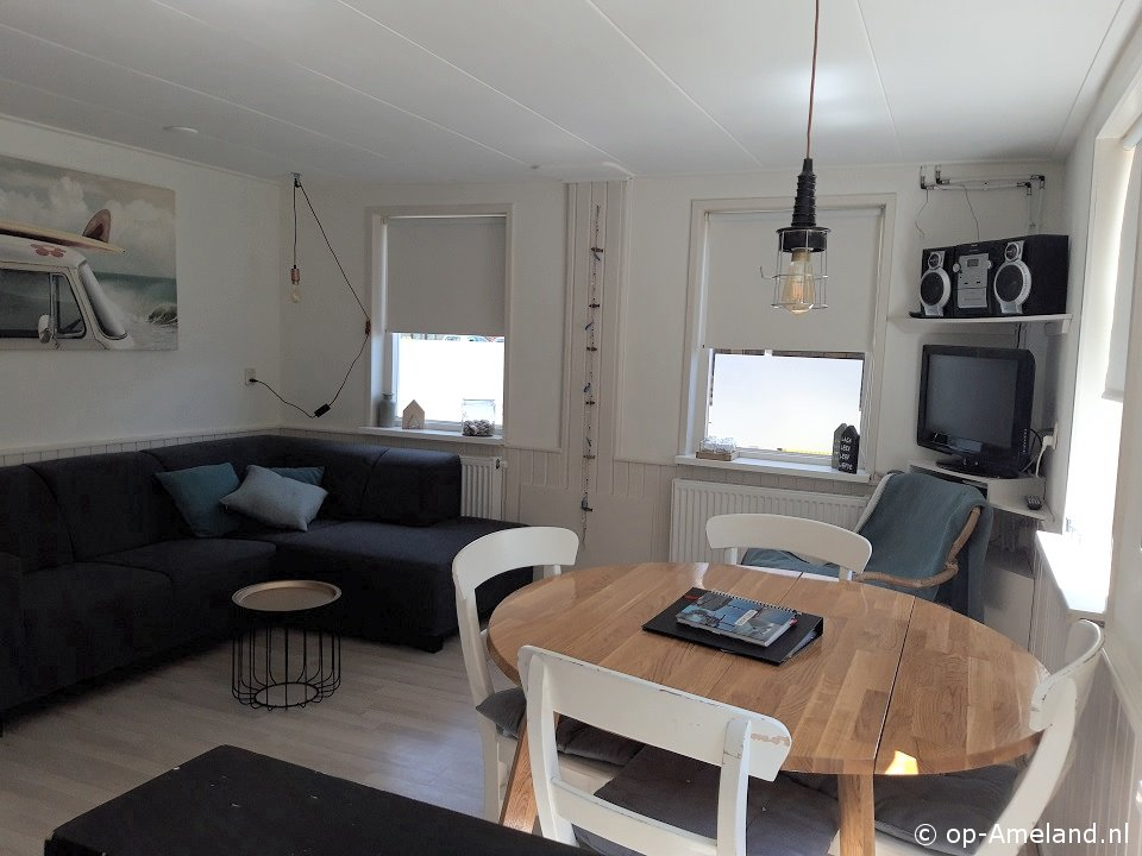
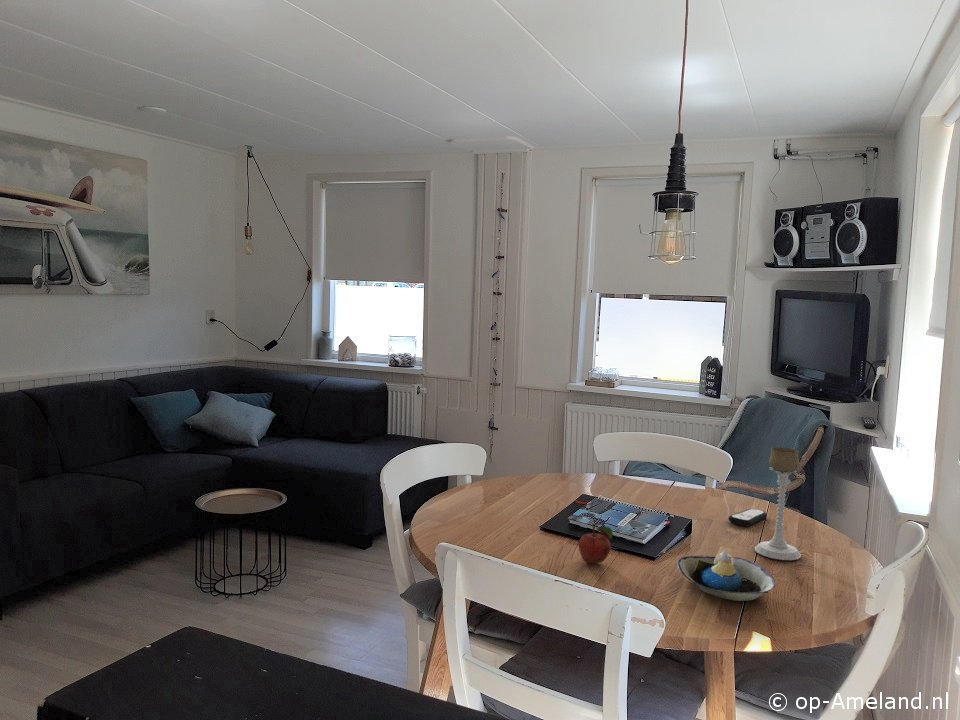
+ decorative bowl [676,549,776,602]
+ fruit [578,524,614,564]
+ candle holder [754,446,802,561]
+ remote control [727,508,768,527]
